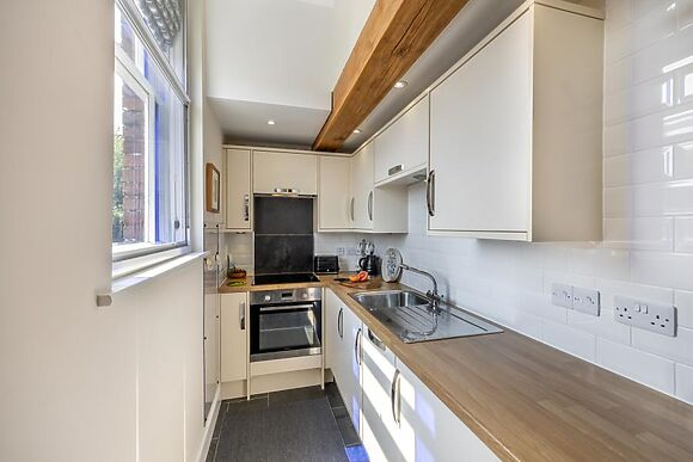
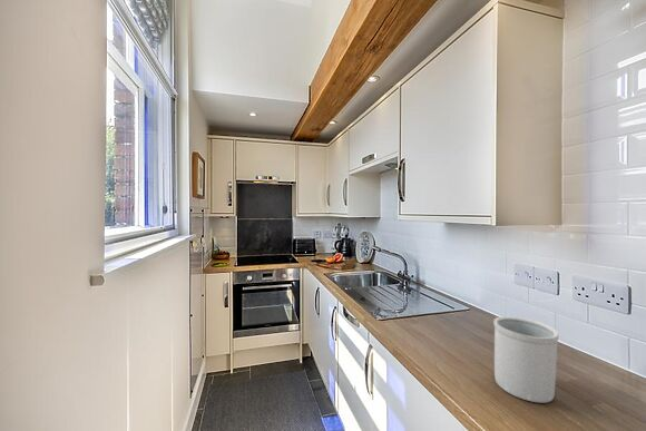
+ utensil holder [492,315,560,404]
